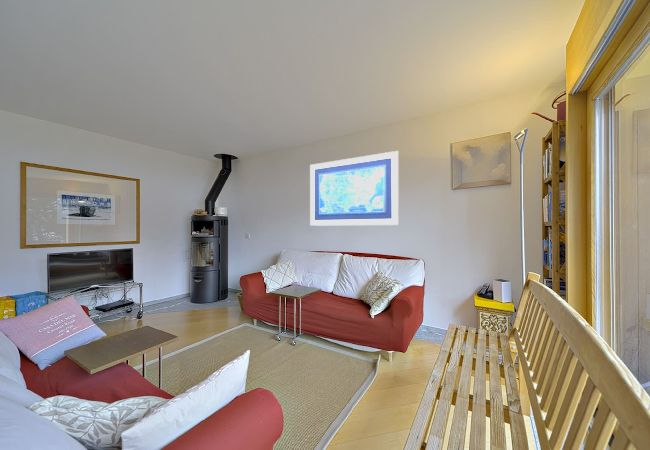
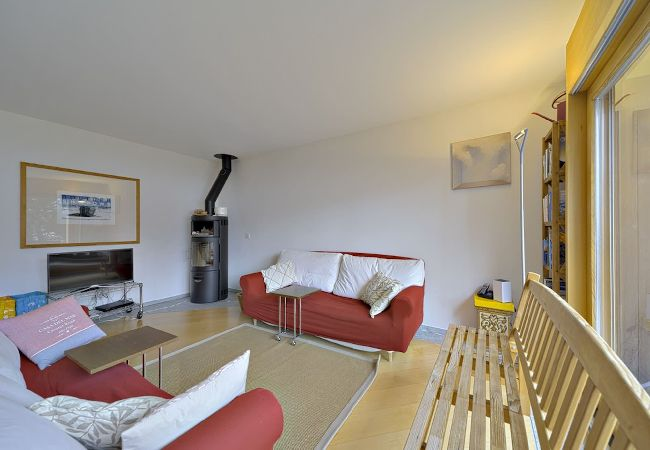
- wall art [309,150,400,227]
